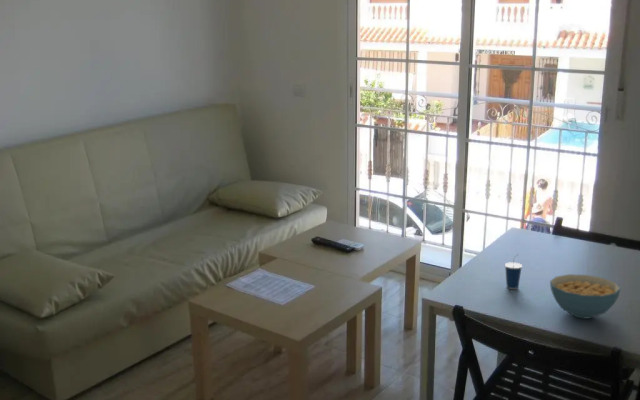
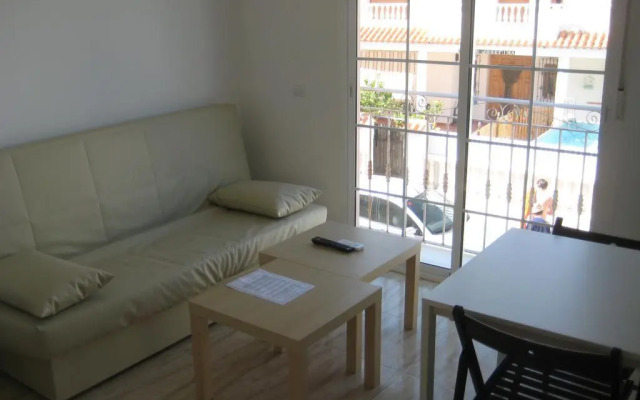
- cereal bowl [549,273,621,319]
- cup [504,253,523,290]
